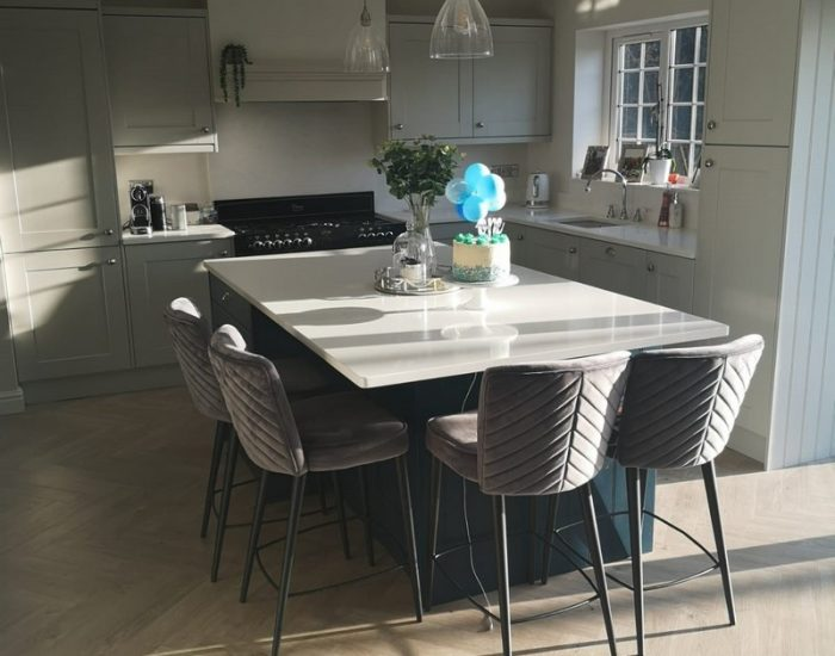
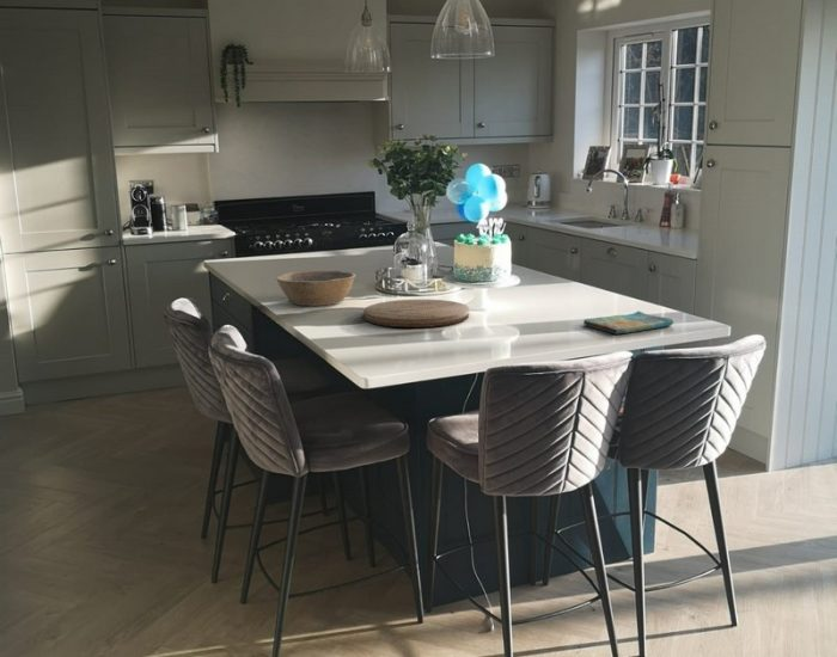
+ bowl [275,269,356,307]
+ cutting board [362,299,470,328]
+ dish towel [582,309,674,336]
